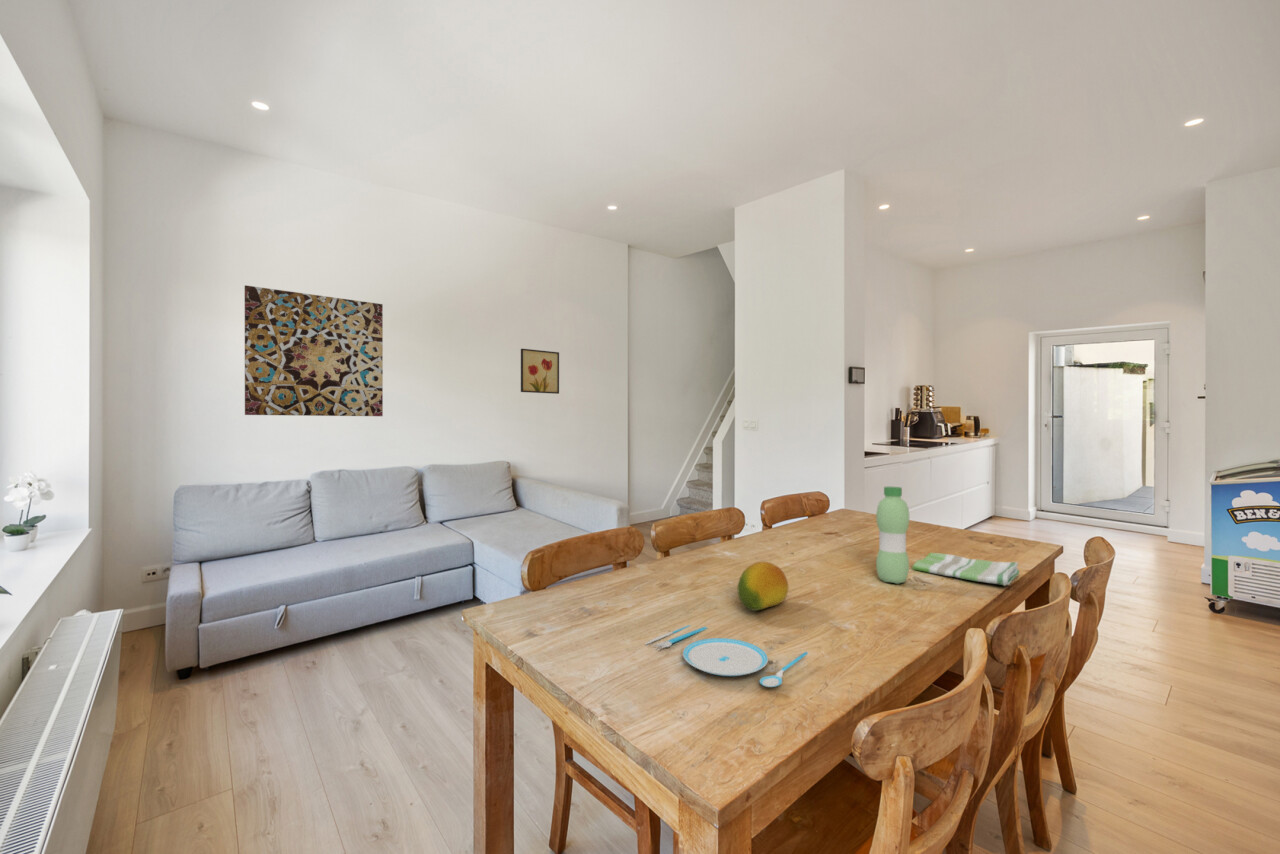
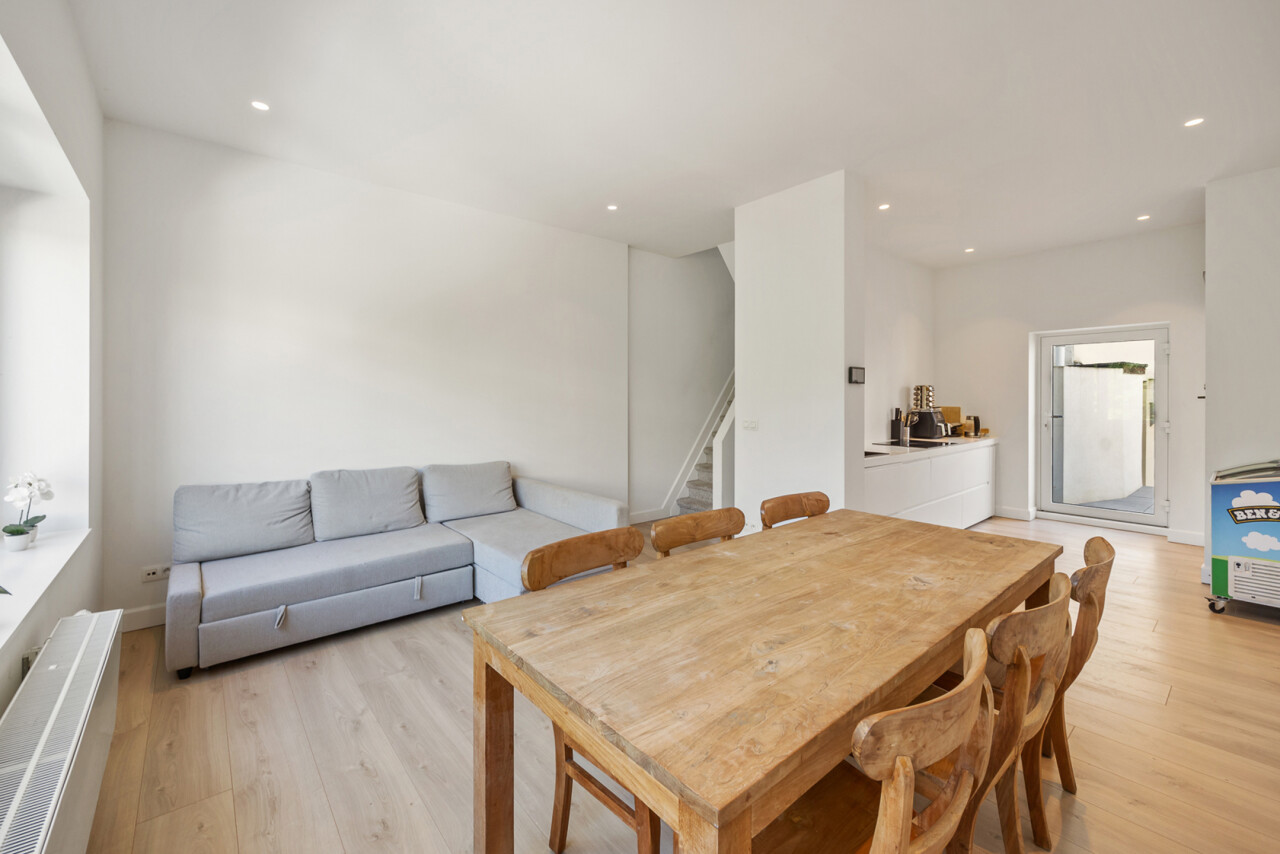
- fruit [737,561,789,612]
- wall art [244,284,384,417]
- plate [644,624,809,688]
- water bottle [875,486,910,585]
- wall art [520,348,560,395]
- dish towel [911,552,1021,587]
